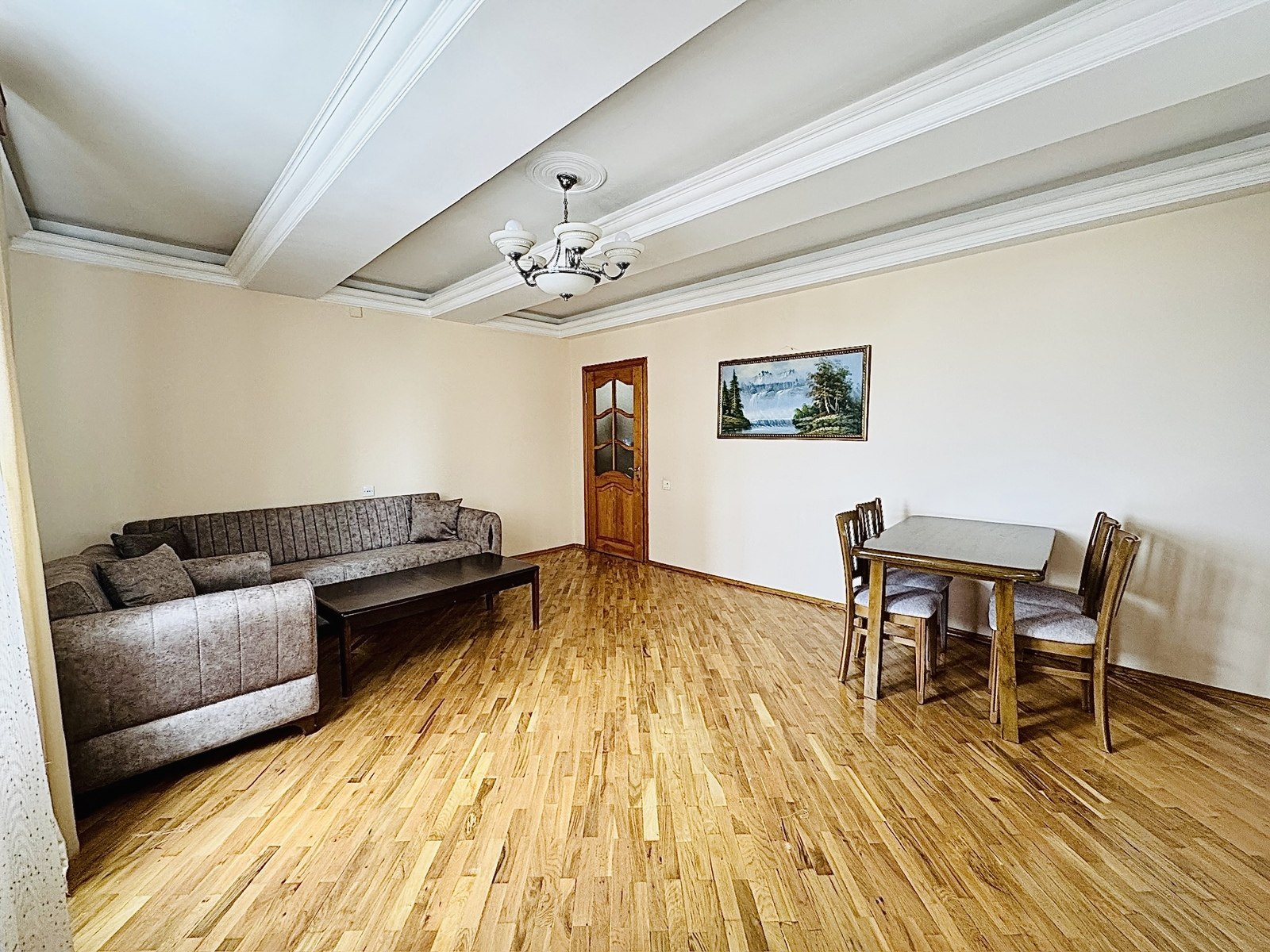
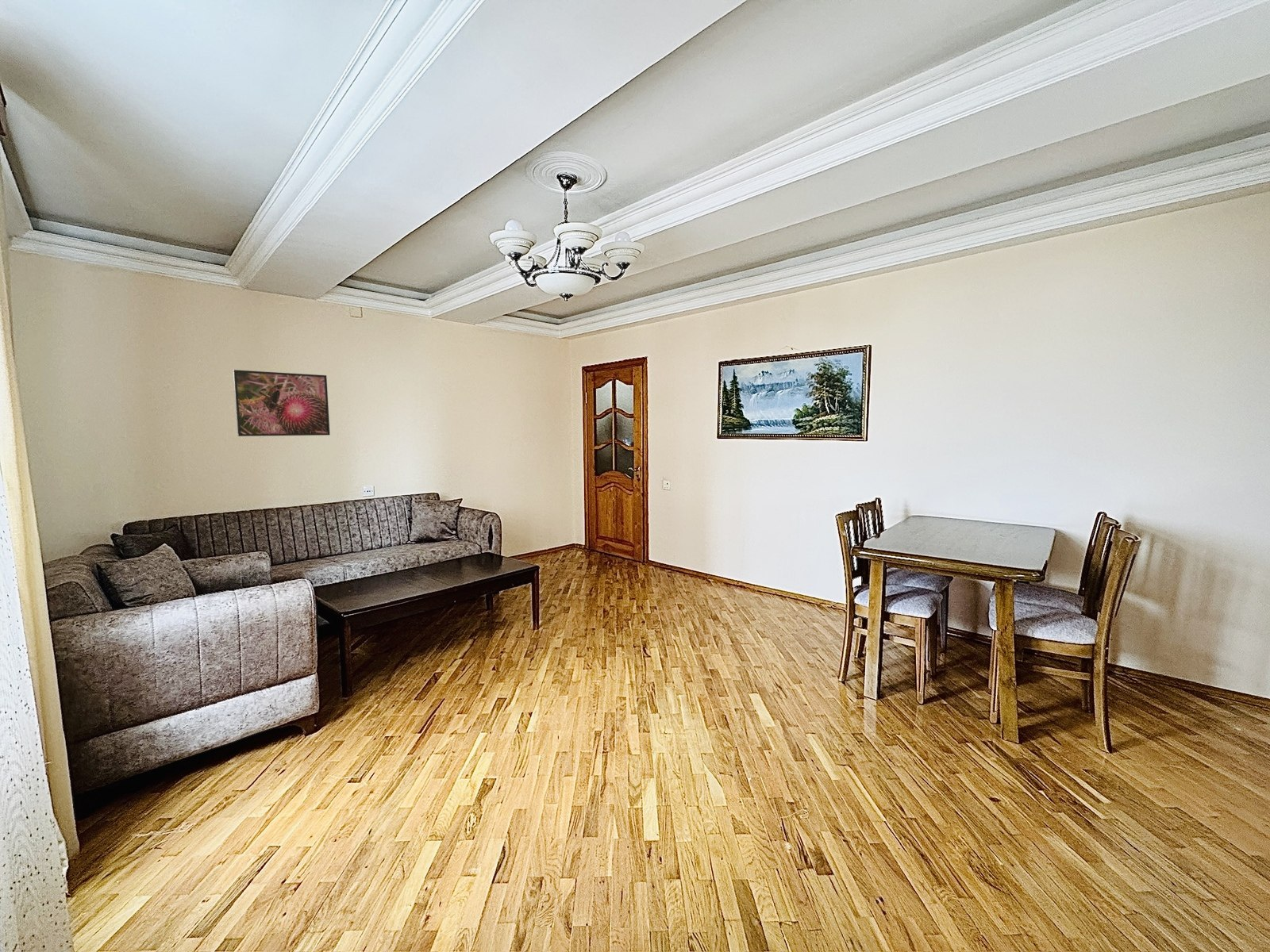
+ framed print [233,369,331,437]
